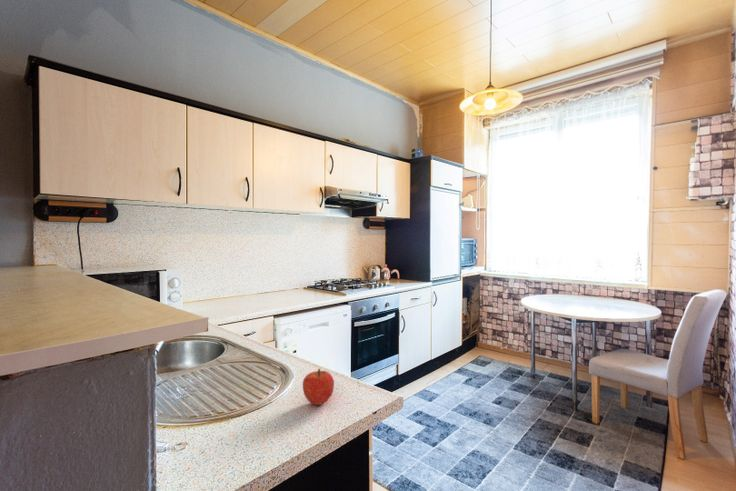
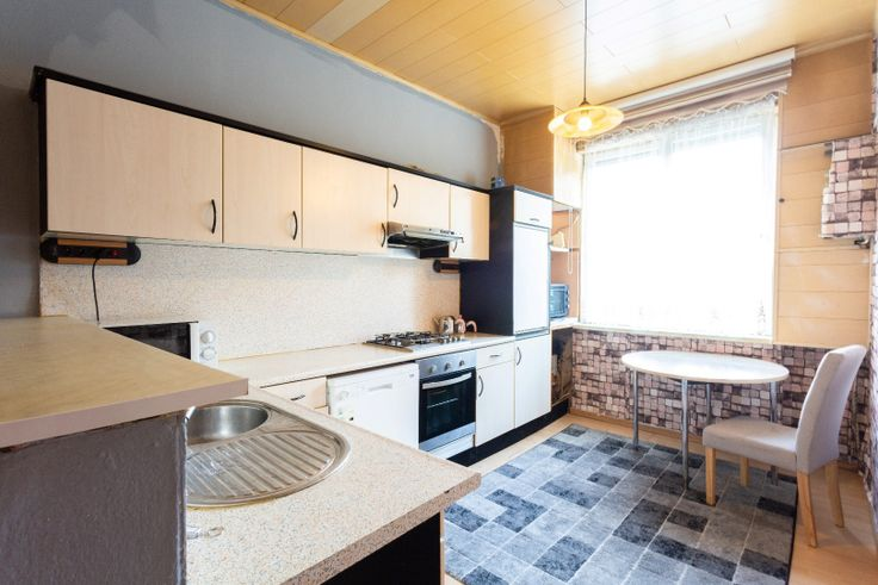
- fruit [302,368,335,406]
